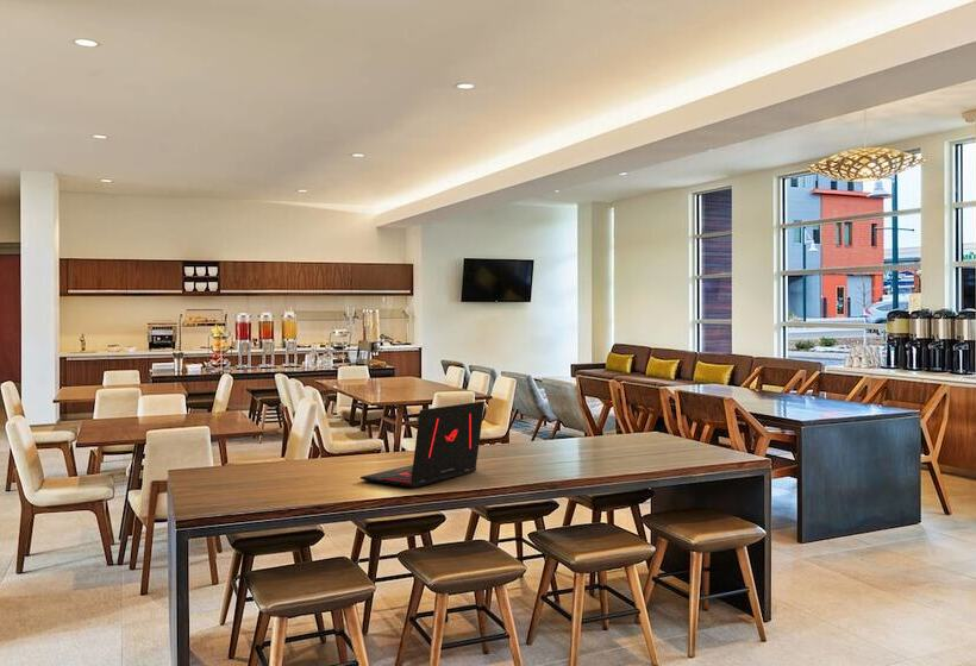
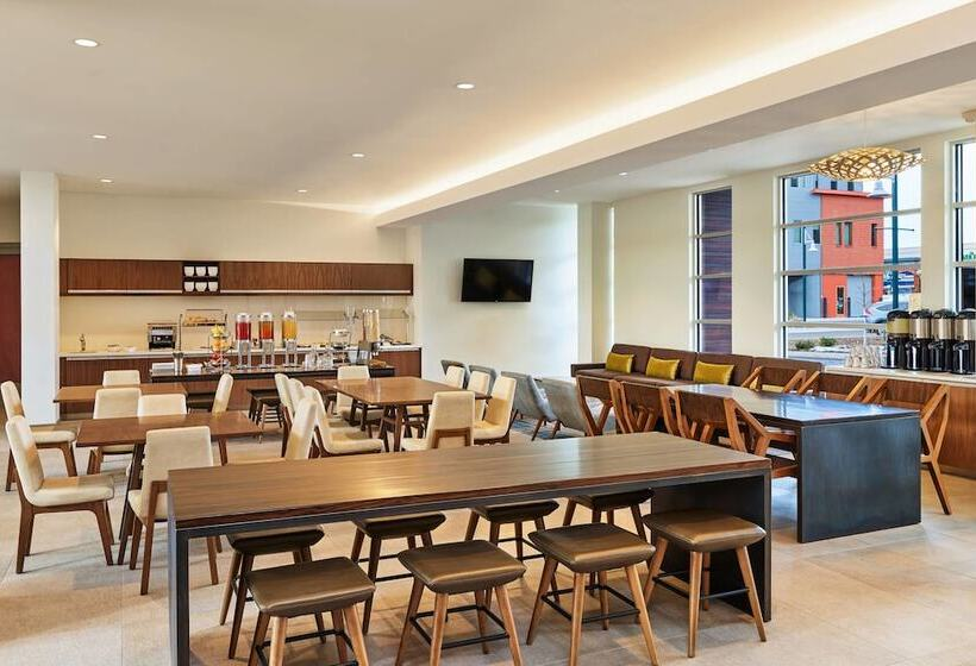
- laptop [359,400,486,489]
